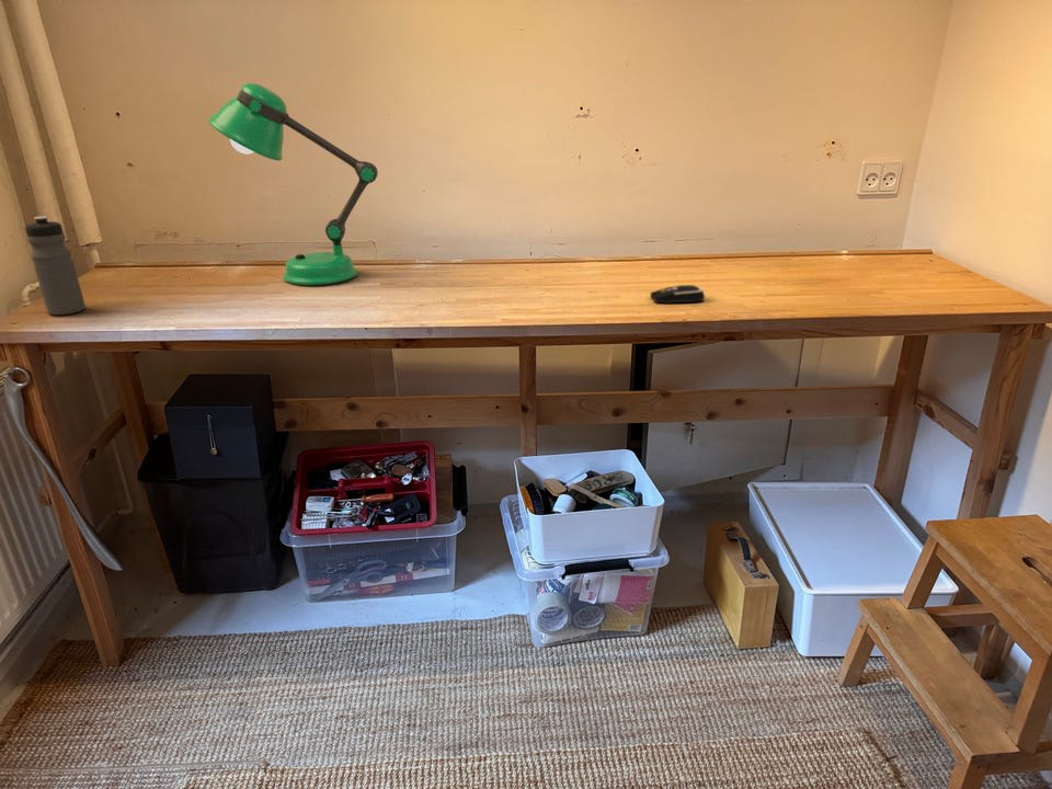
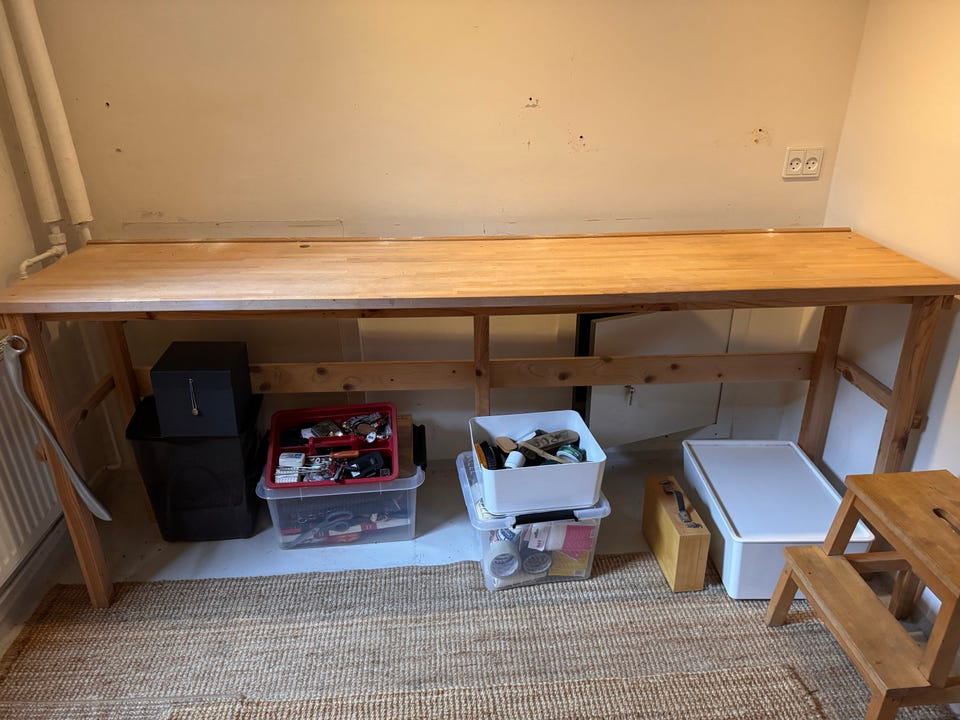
- water bottle [24,215,87,316]
- desk lamp [207,82,379,286]
- computer mouse [650,284,706,305]
